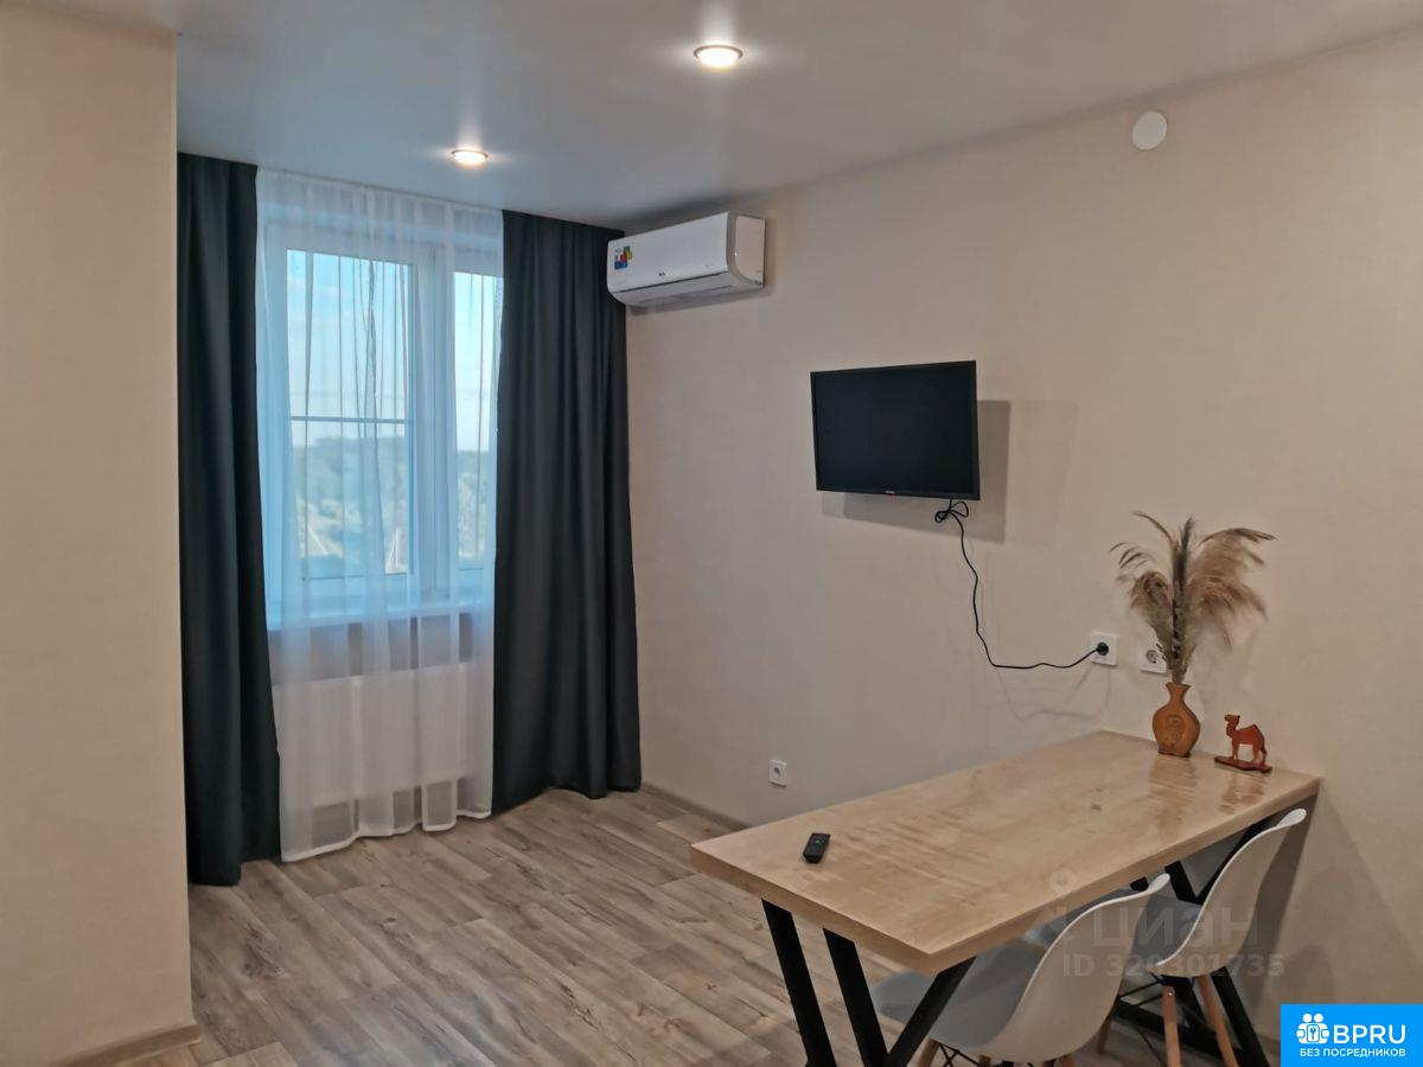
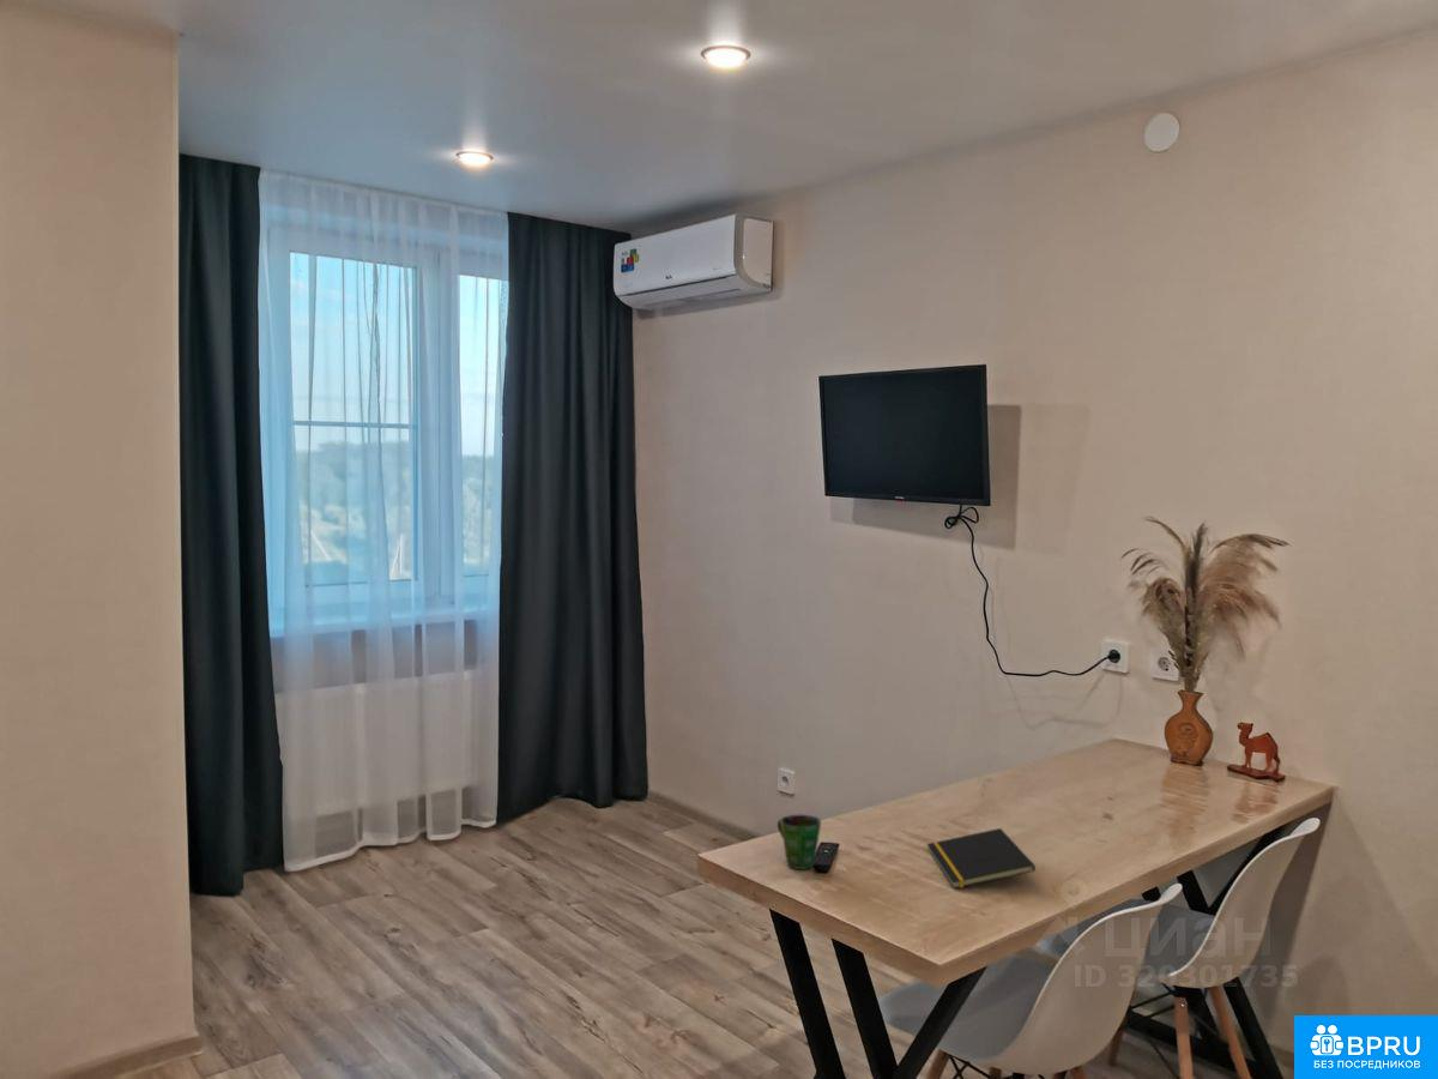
+ notepad [926,827,1037,890]
+ cup [777,814,822,870]
